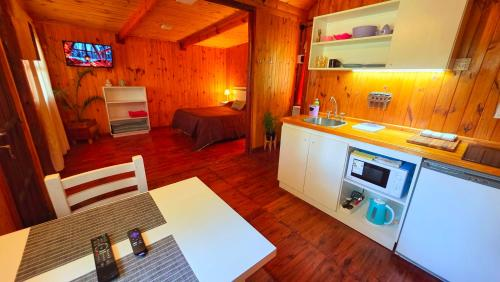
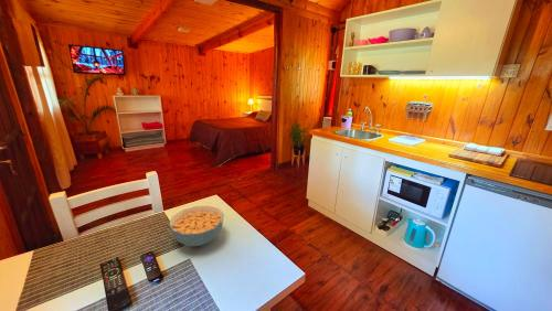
+ cereal bowl [168,205,225,247]
